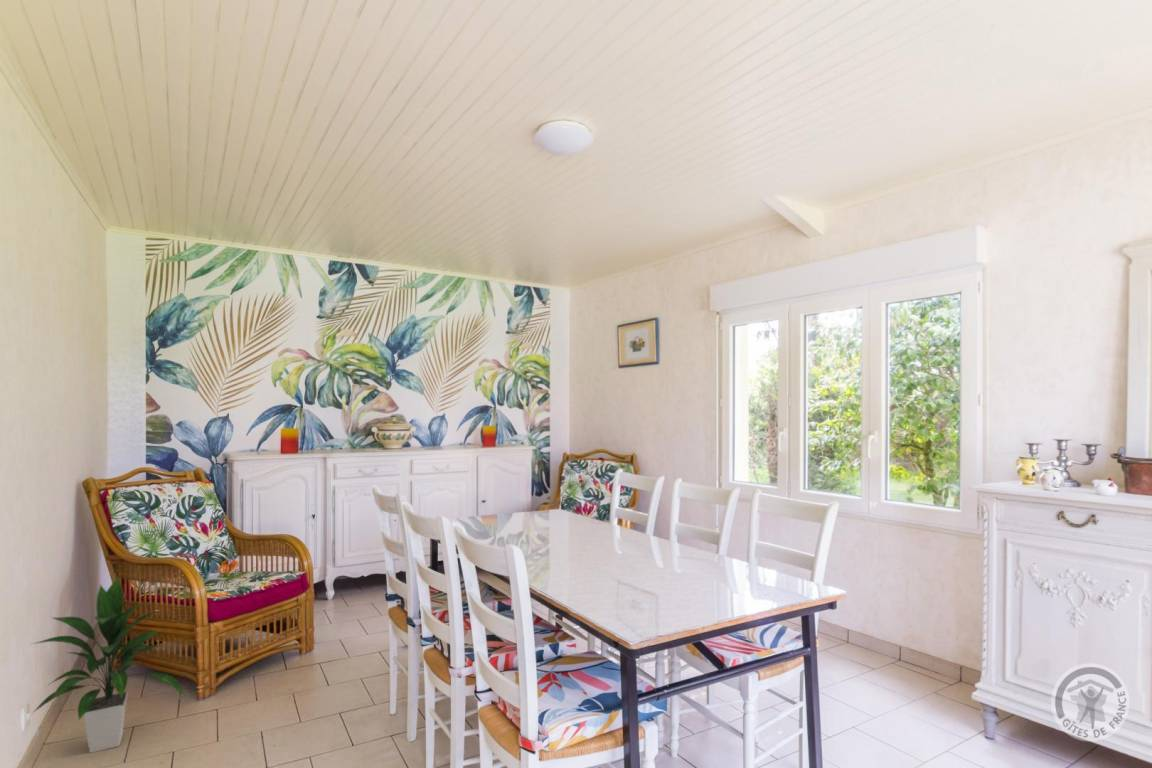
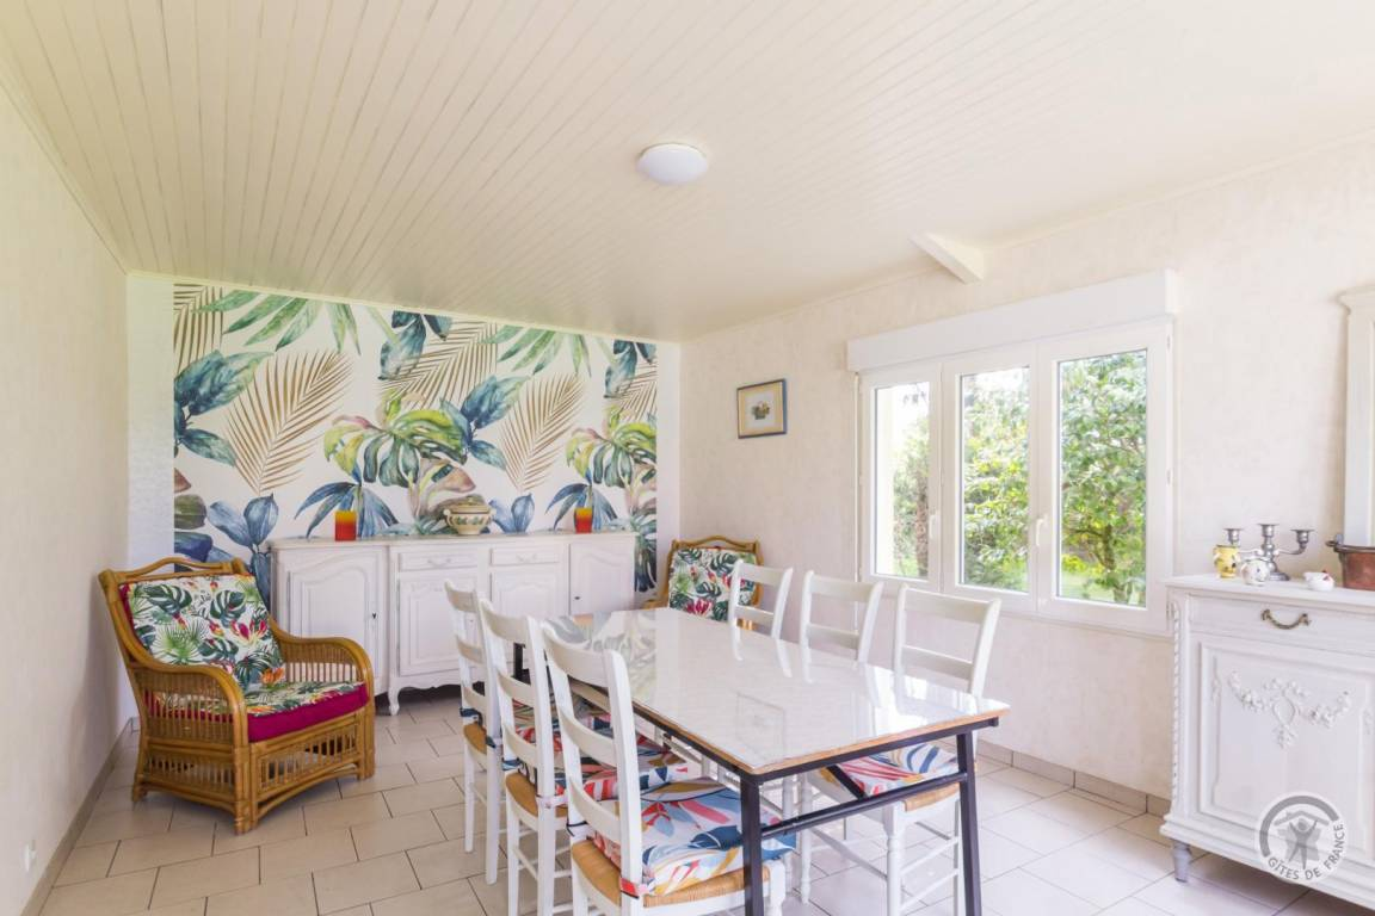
- indoor plant [31,575,188,754]
